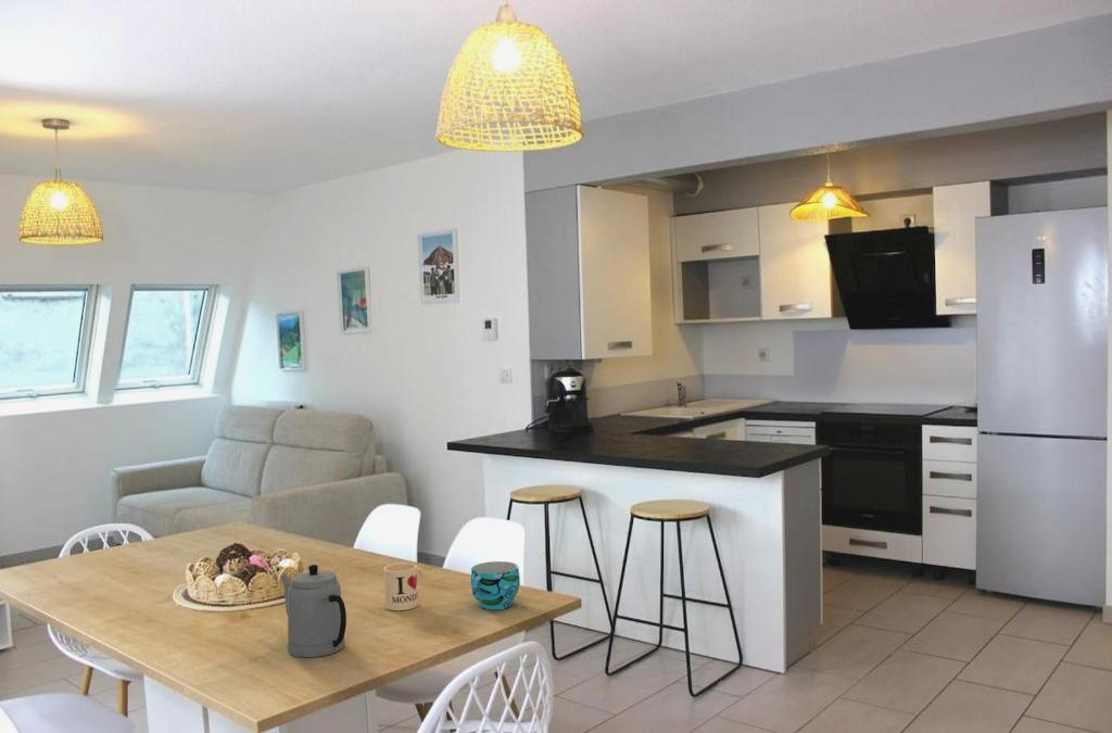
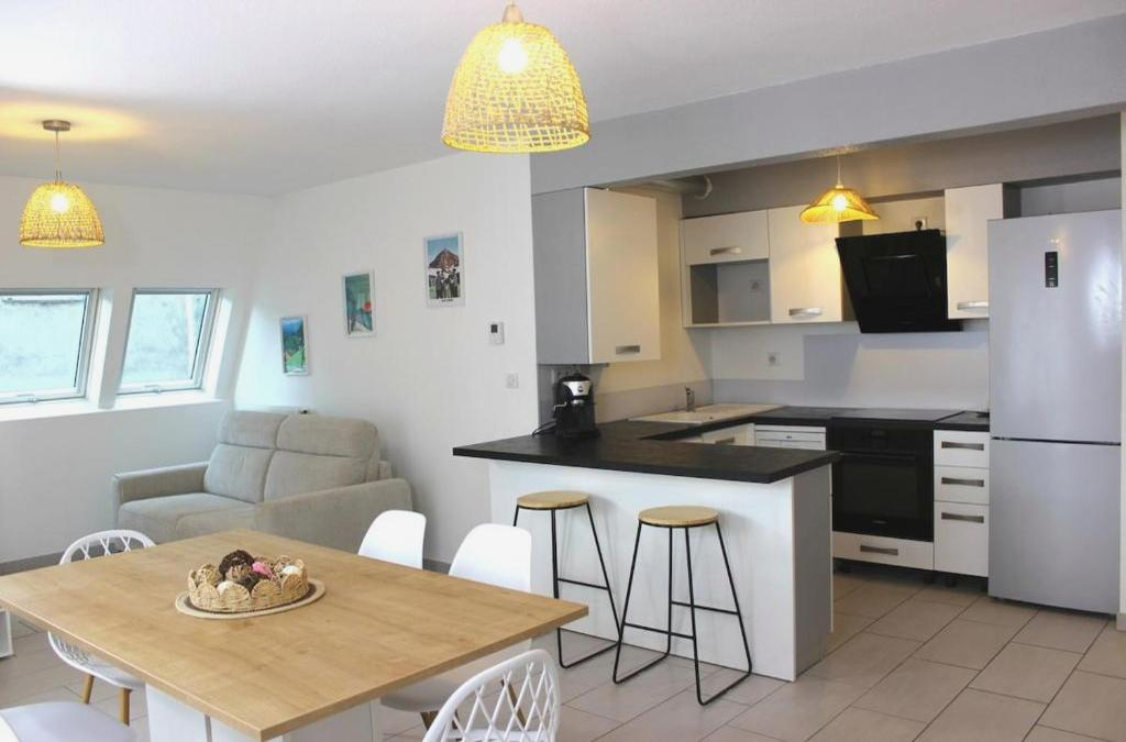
- cup [470,560,521,610]
- teapot [280,564,348,659]
- mug [383,563,425,611]
